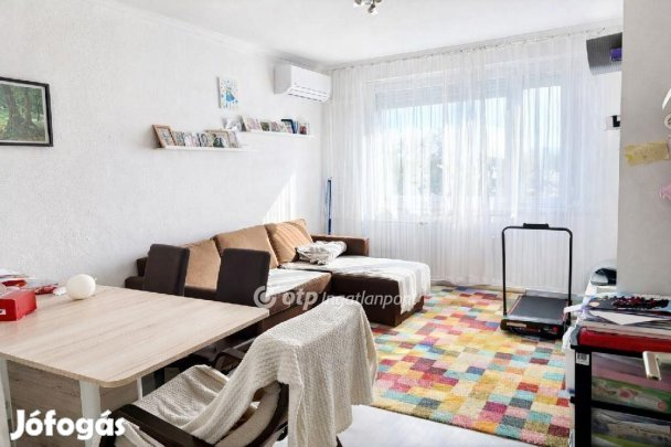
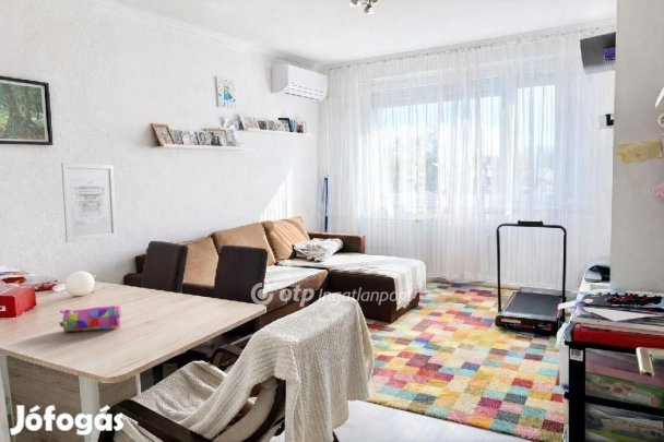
+ wall art [60,162,118,243]
+ pencil case [59,304,122,333]
